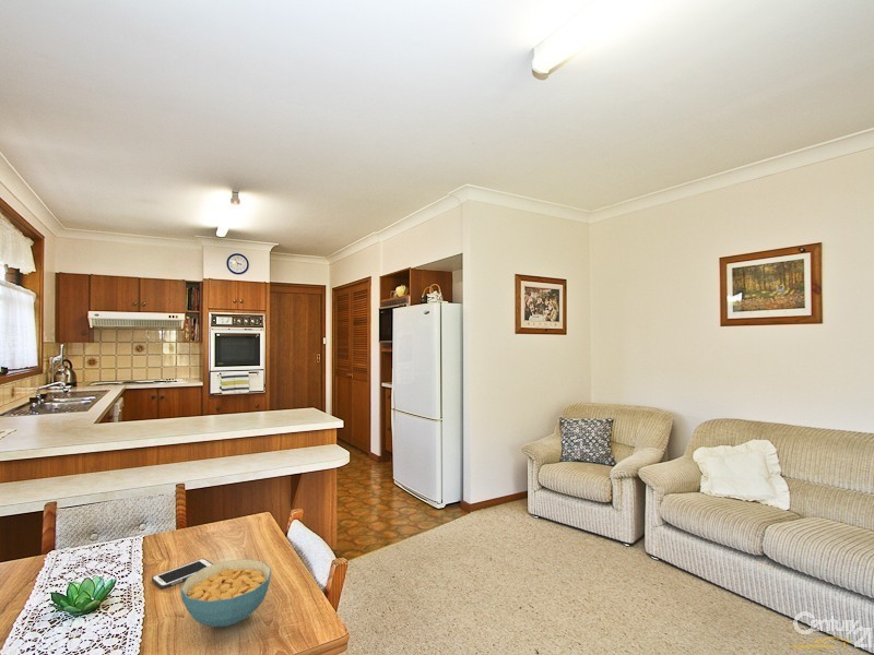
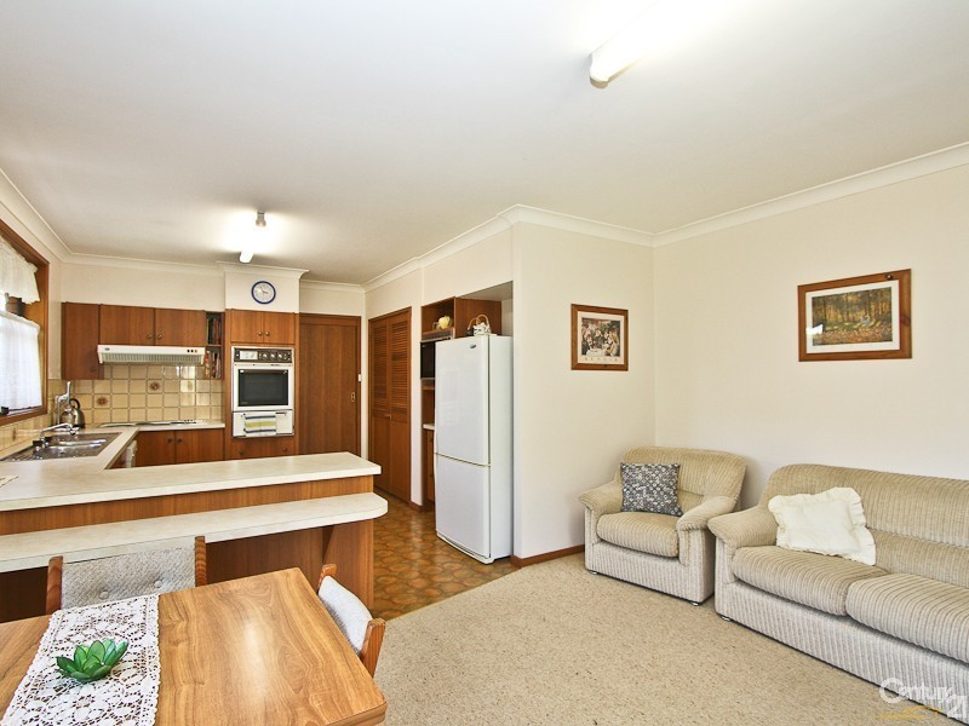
- cell phone [151,558,214,590]
- cereal bowl [179,558,272,628]
